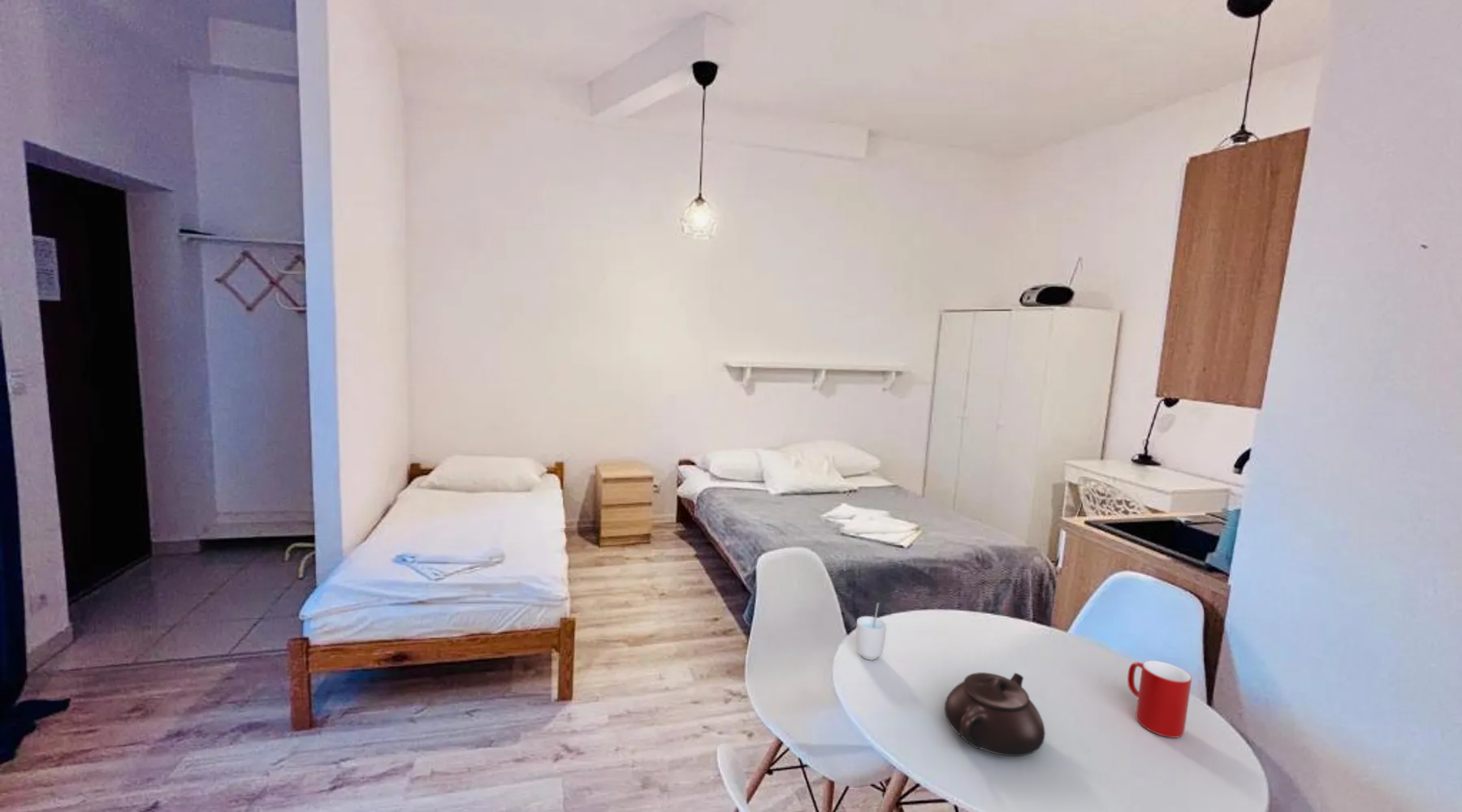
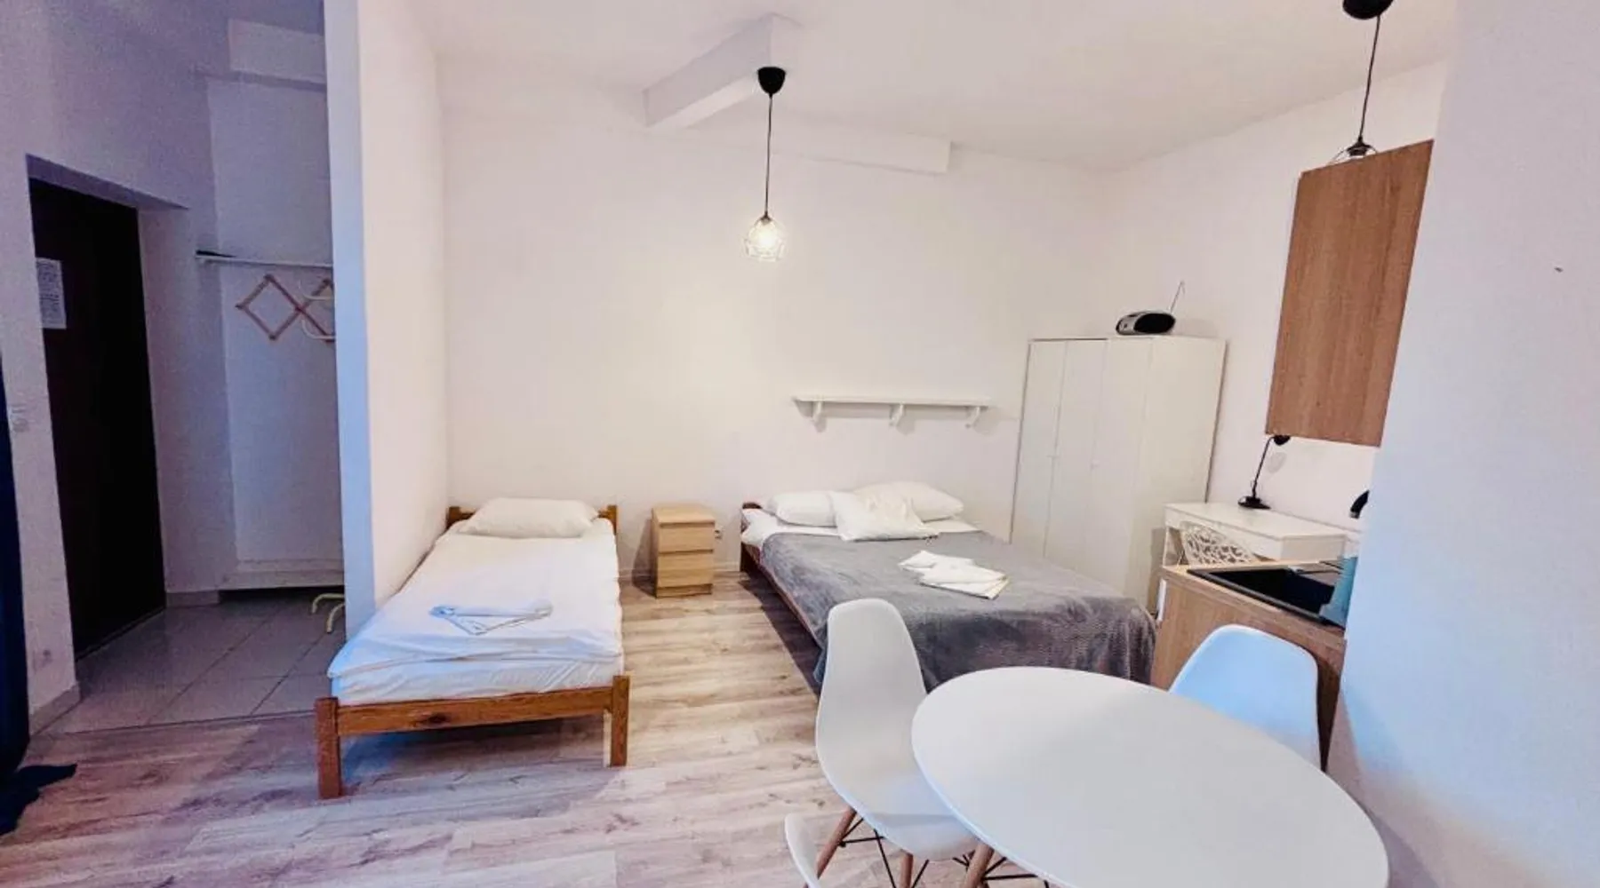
- teapot [944,672,1046,757]
- cup [855,602,887,661]
- cup [1127,660,1192,739]
